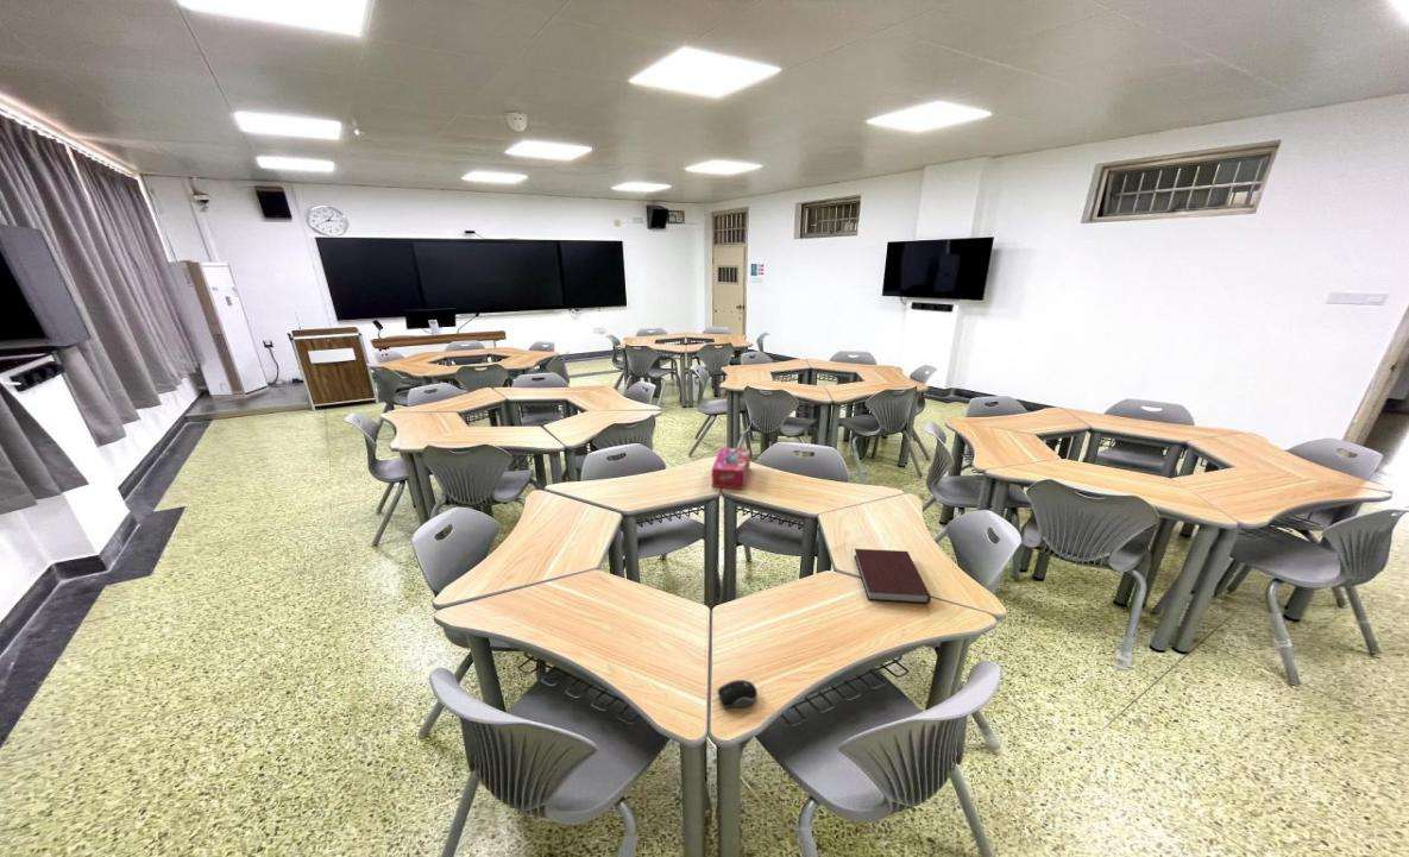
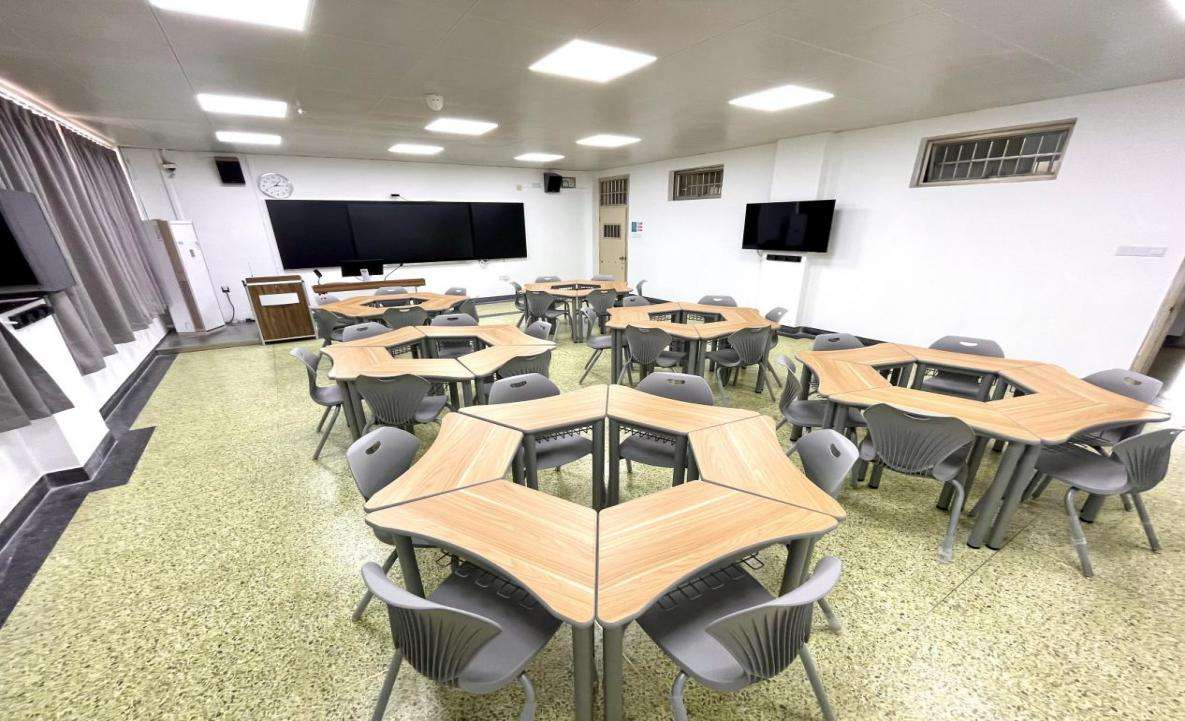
- tissue box [711,446,751,491]
- notebook [853,548,932,605]
- computer mouse [717,679,759,710]
